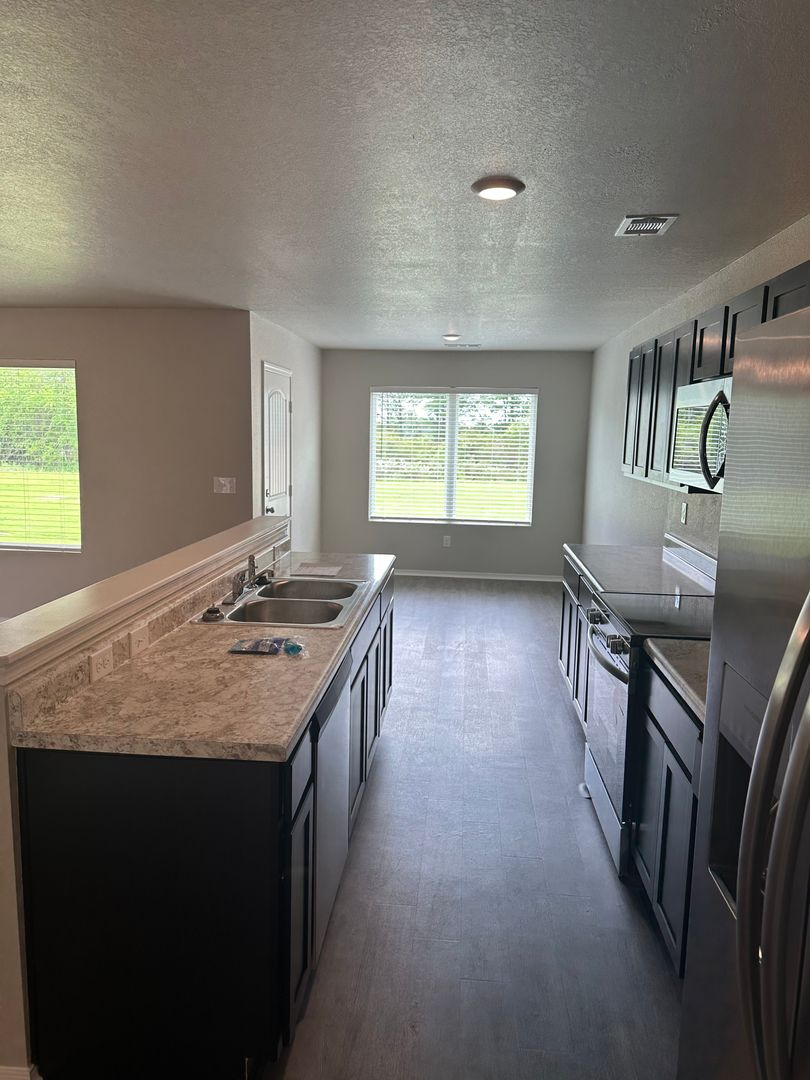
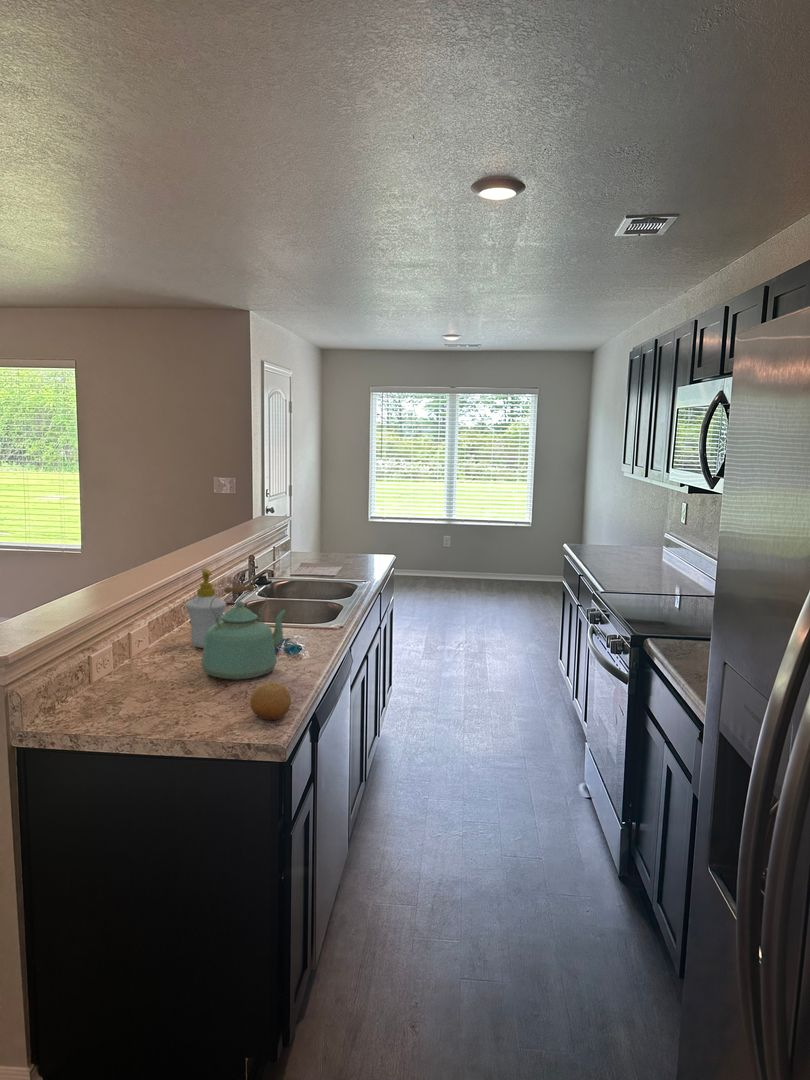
+ kettle [200,584,288,681]
+ soap bottle [185,568,227,649]
+ fruit [249,681,292,721]
